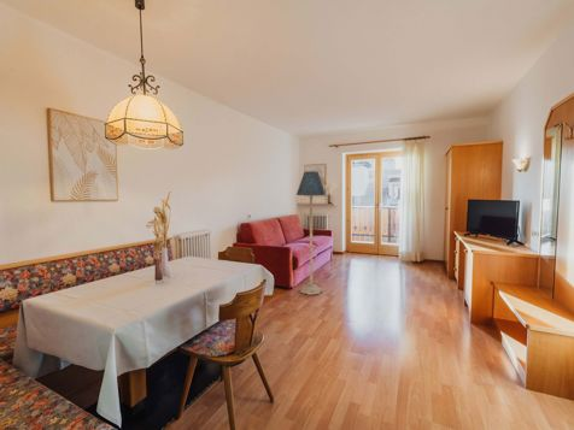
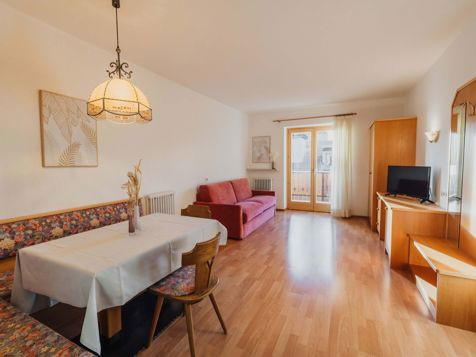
- floor lamp [295,170,327,296]
